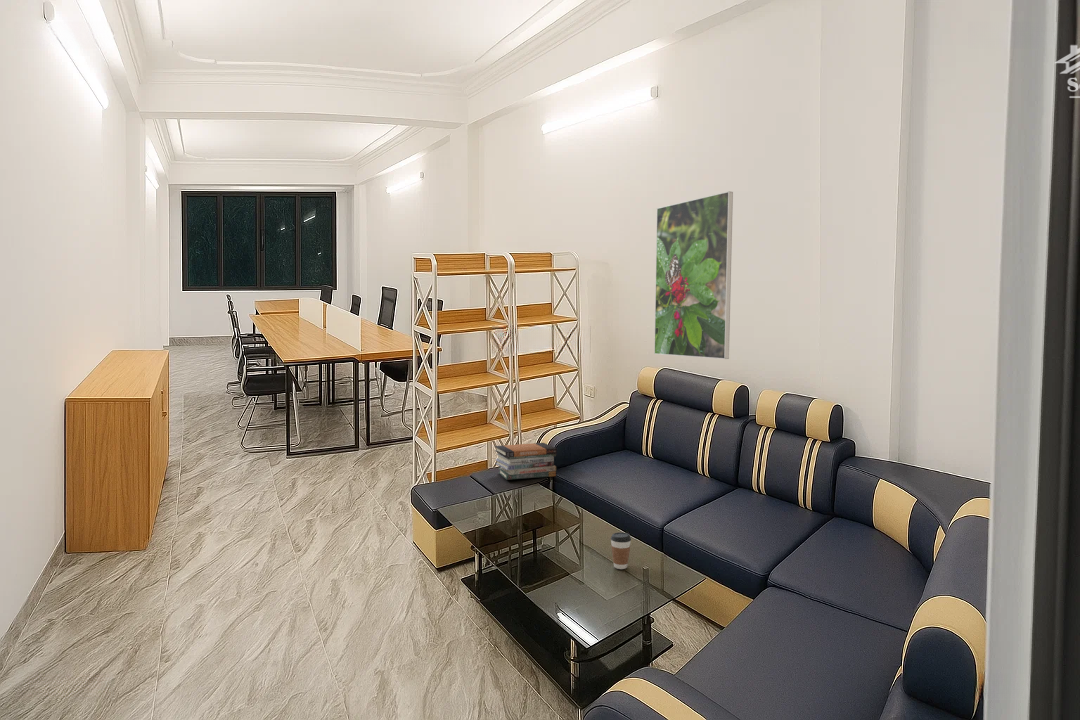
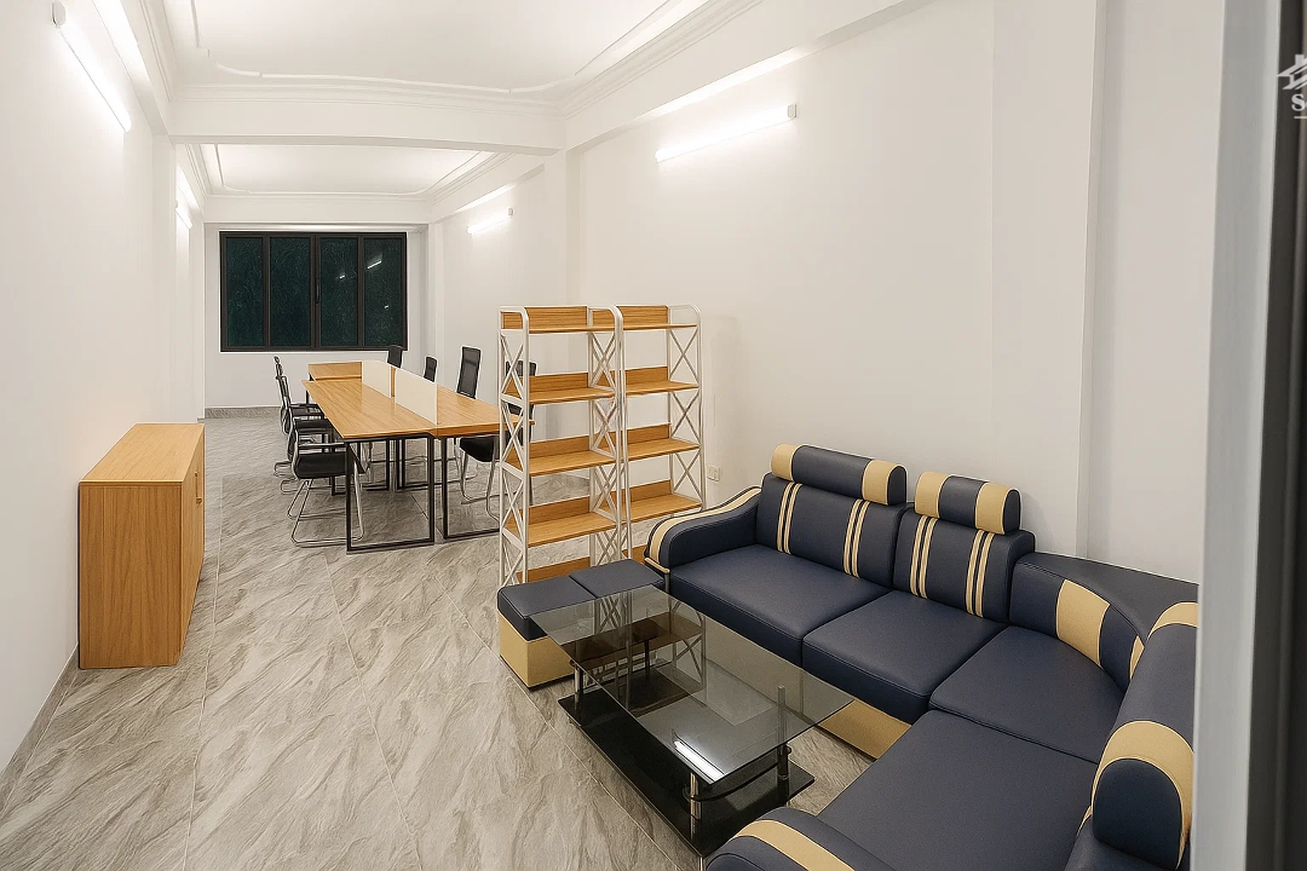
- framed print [653,190,734,360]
- coffee cup [610,531,632,570]
- book stack [494,442,558,481]
